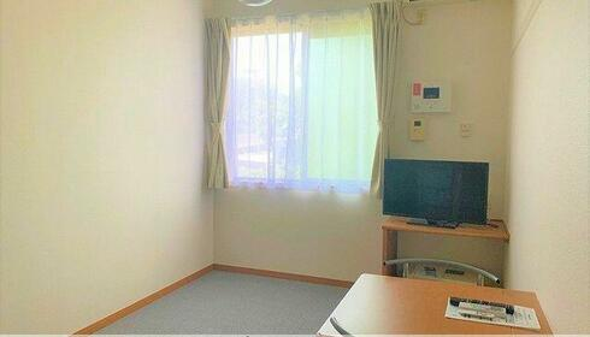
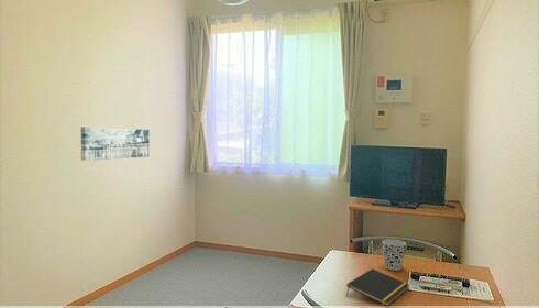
+ cup [381,239,407,272]
+ notepad [345,267,410,307]
+ wall art [80,125,151,162]
